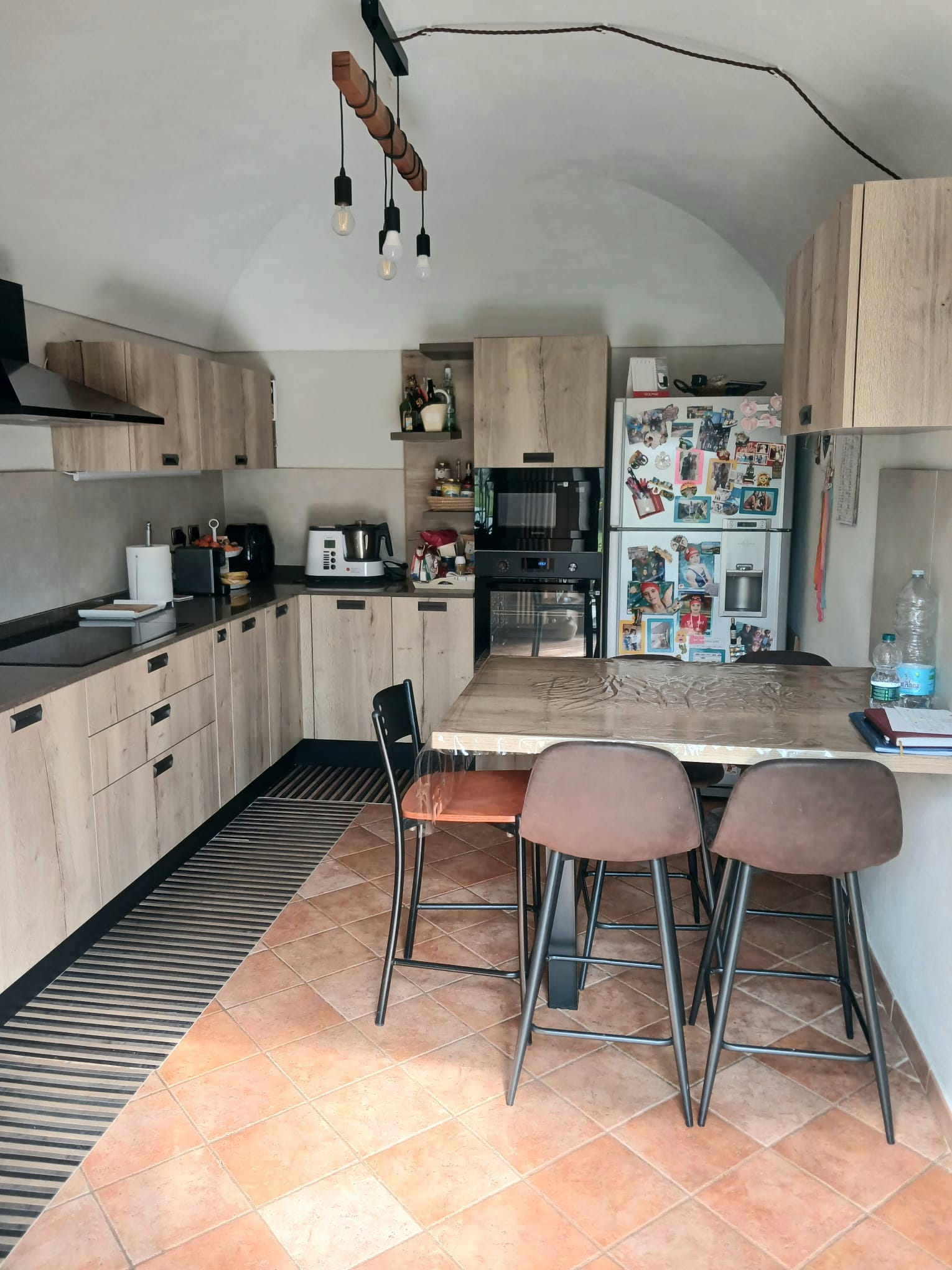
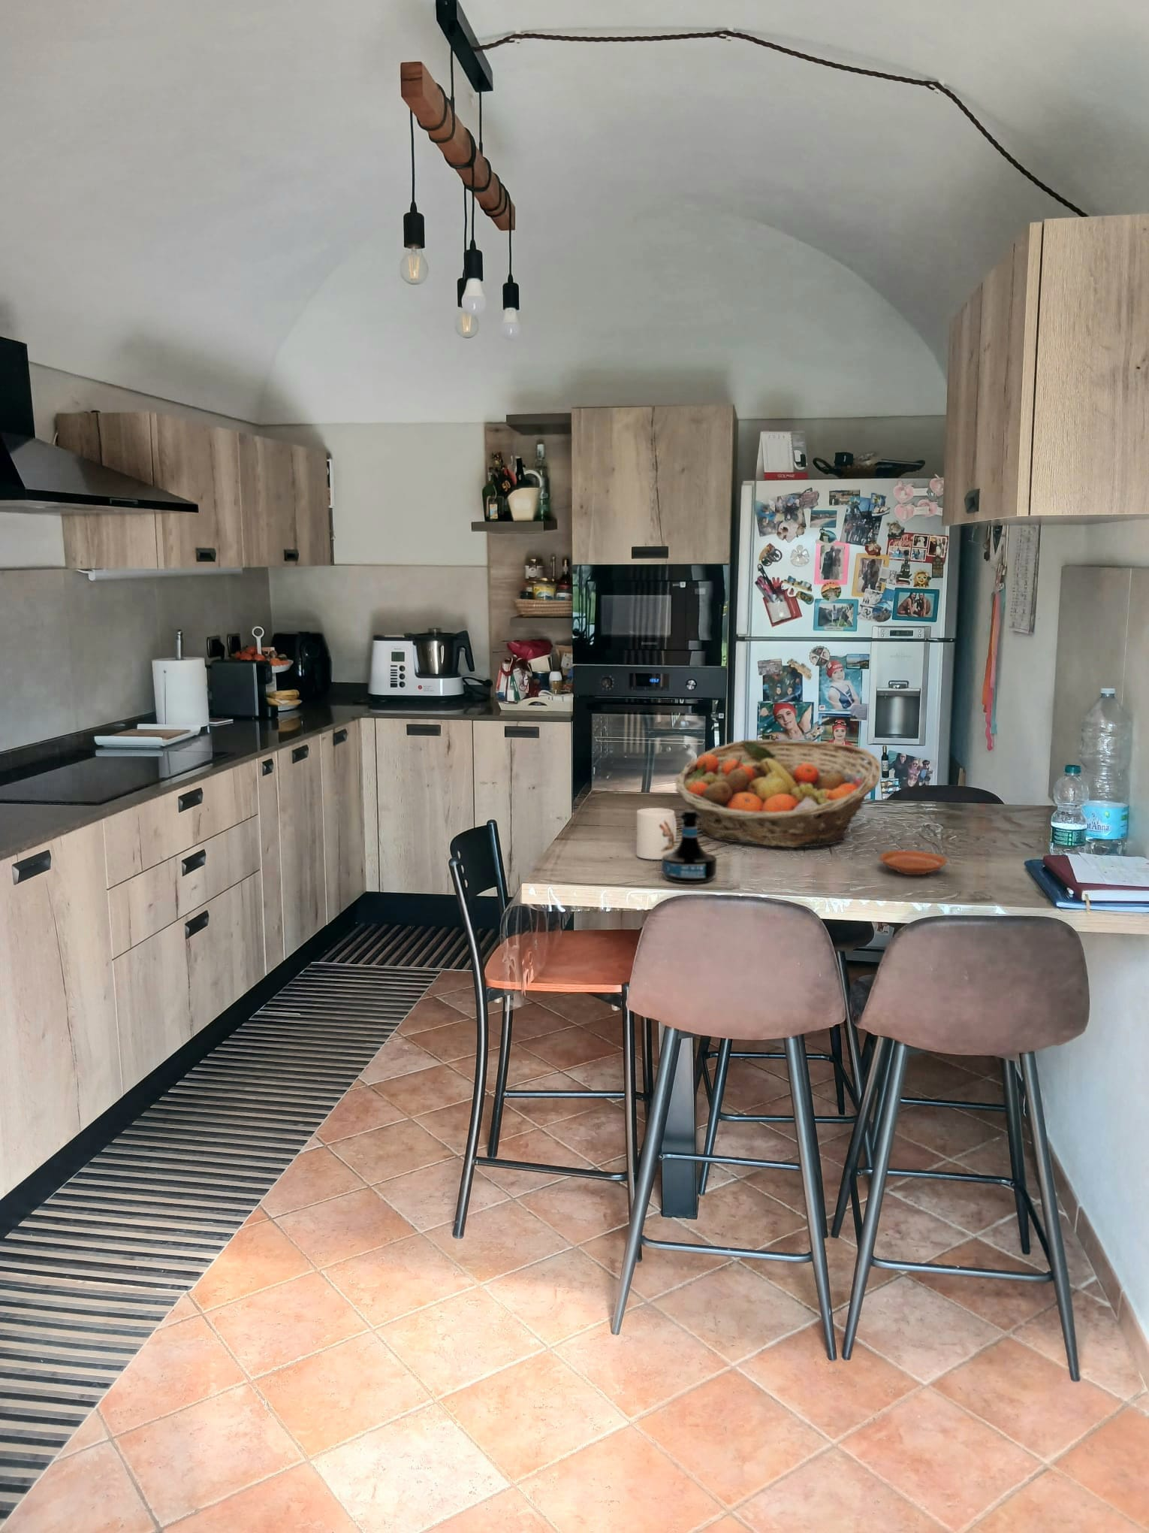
+ tequila bottle [661,809,718,884]
+ plate [879,850,947,875]
+ fruit basket [675,739,882,849]
+ mug [636,808,677,861]
